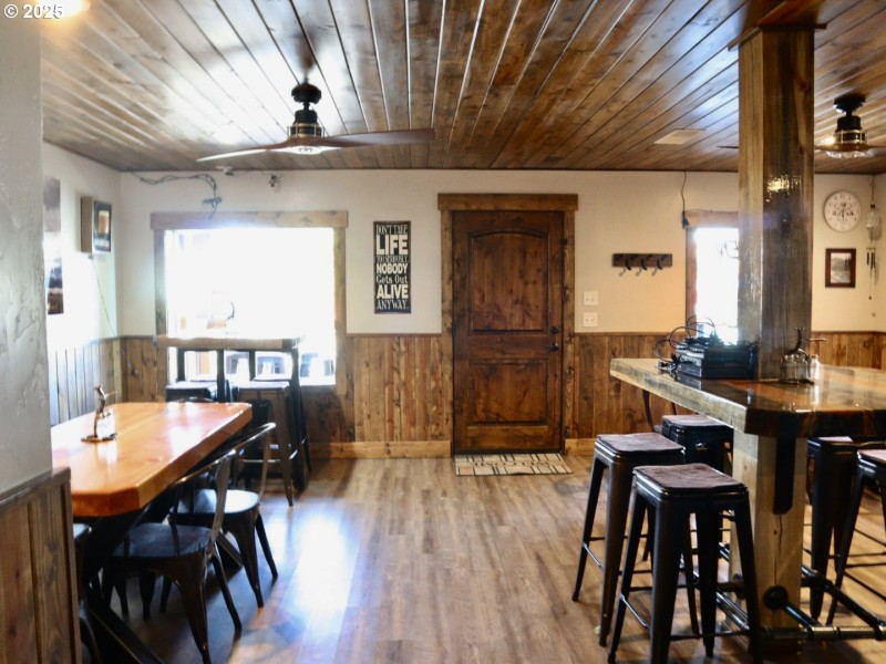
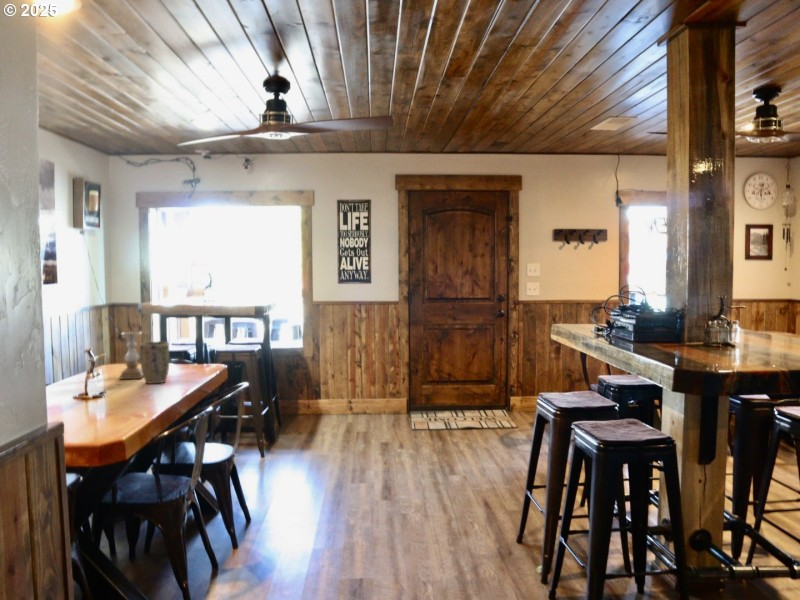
+ plant pot [139,341,170,385]
+ candle holder [118,331,144,380]
